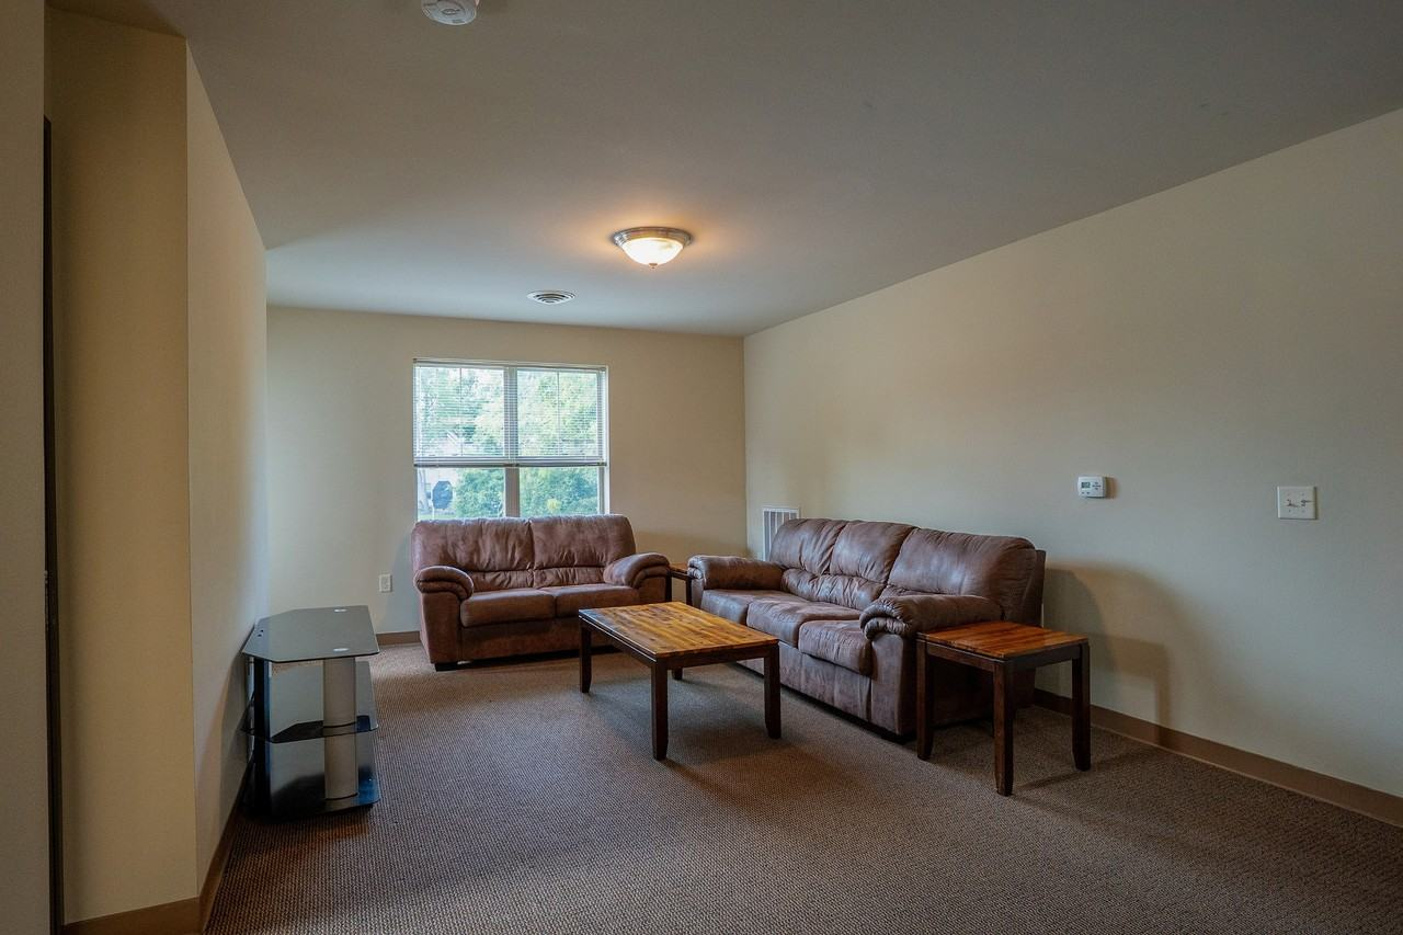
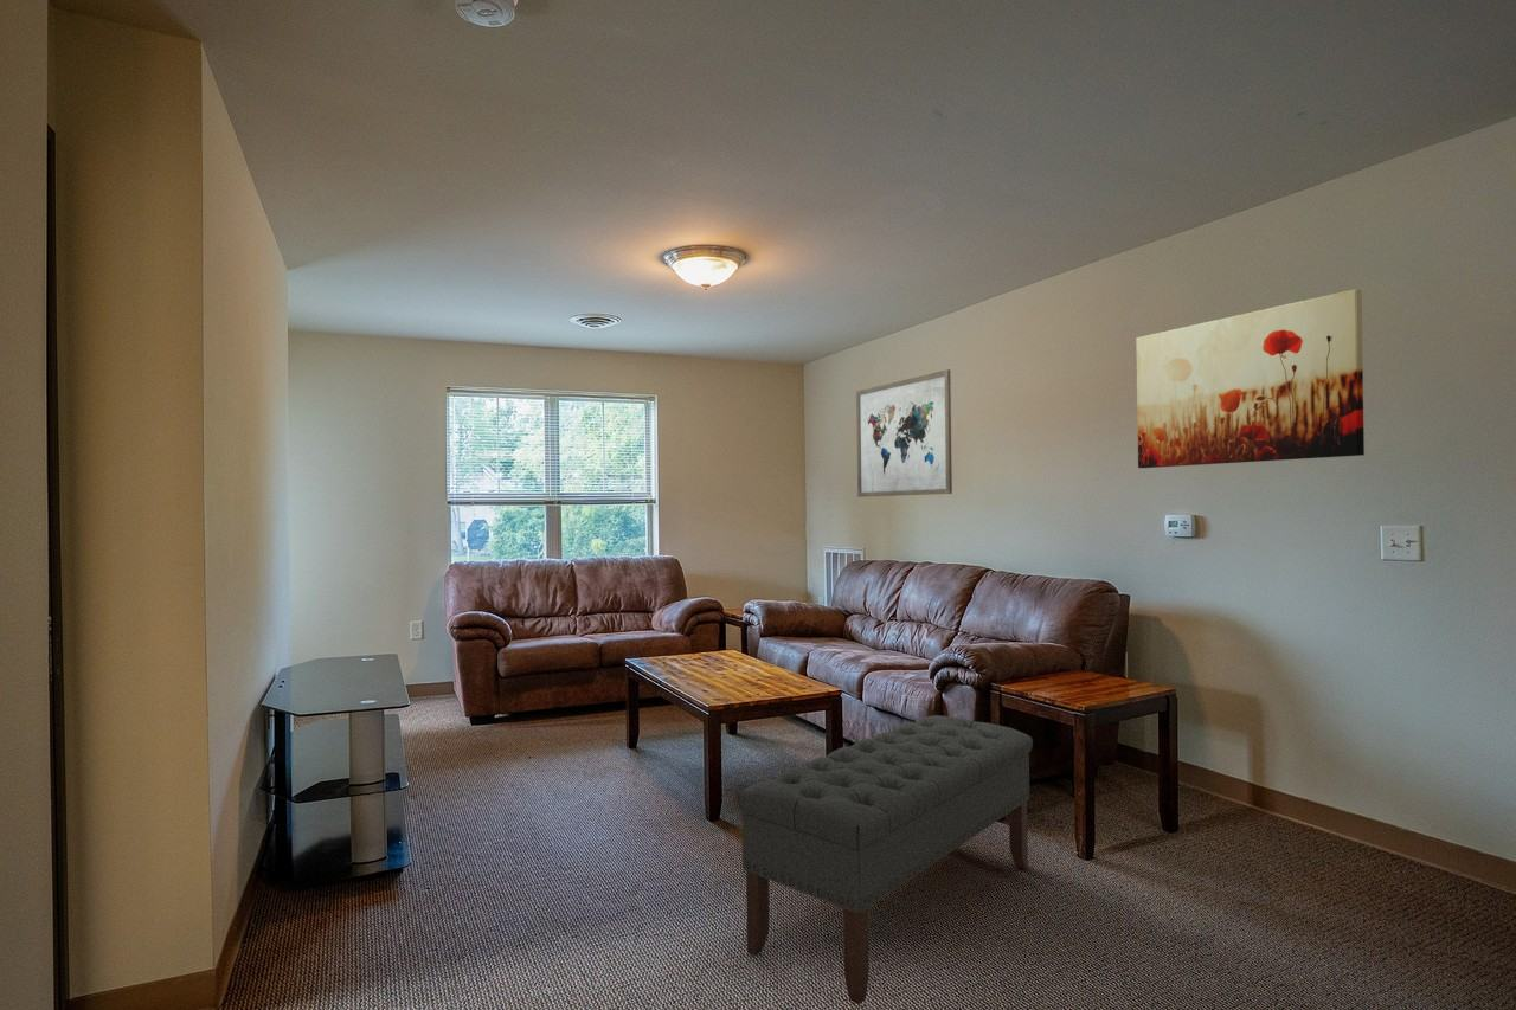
+ wall art [855,368,953,498]
+ bench [737,714,1034,1005]
+ wall art [1135,288,1366,469]
